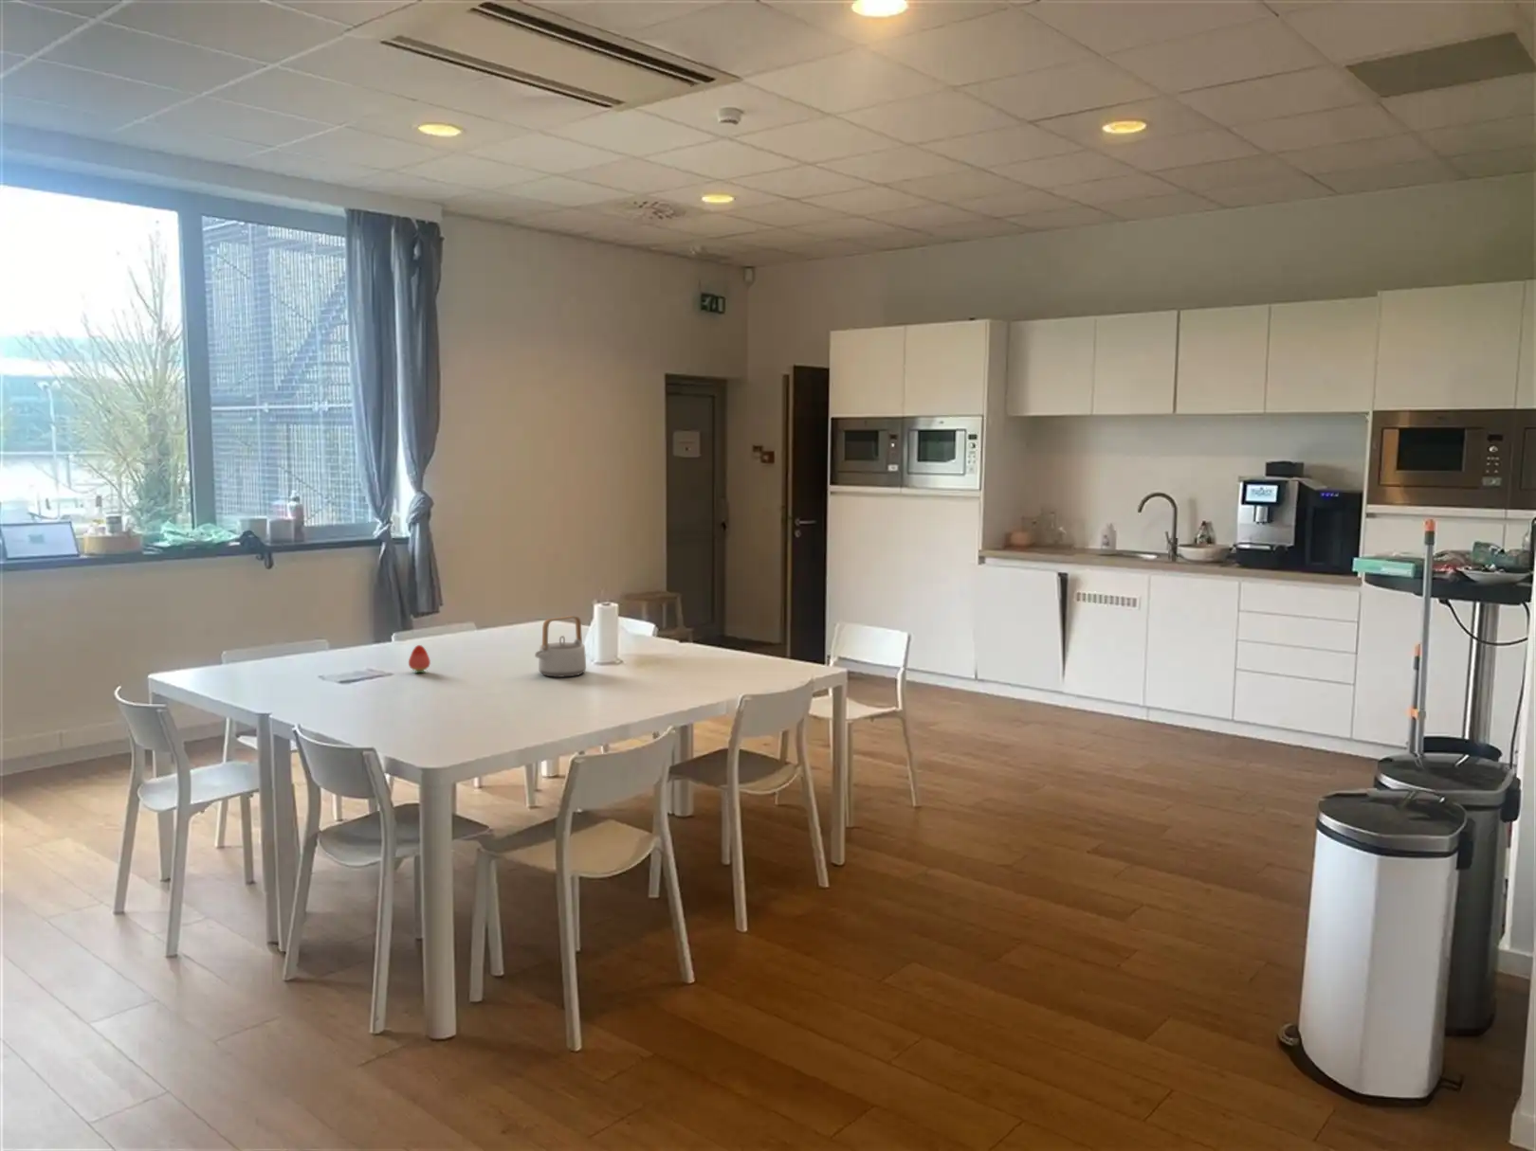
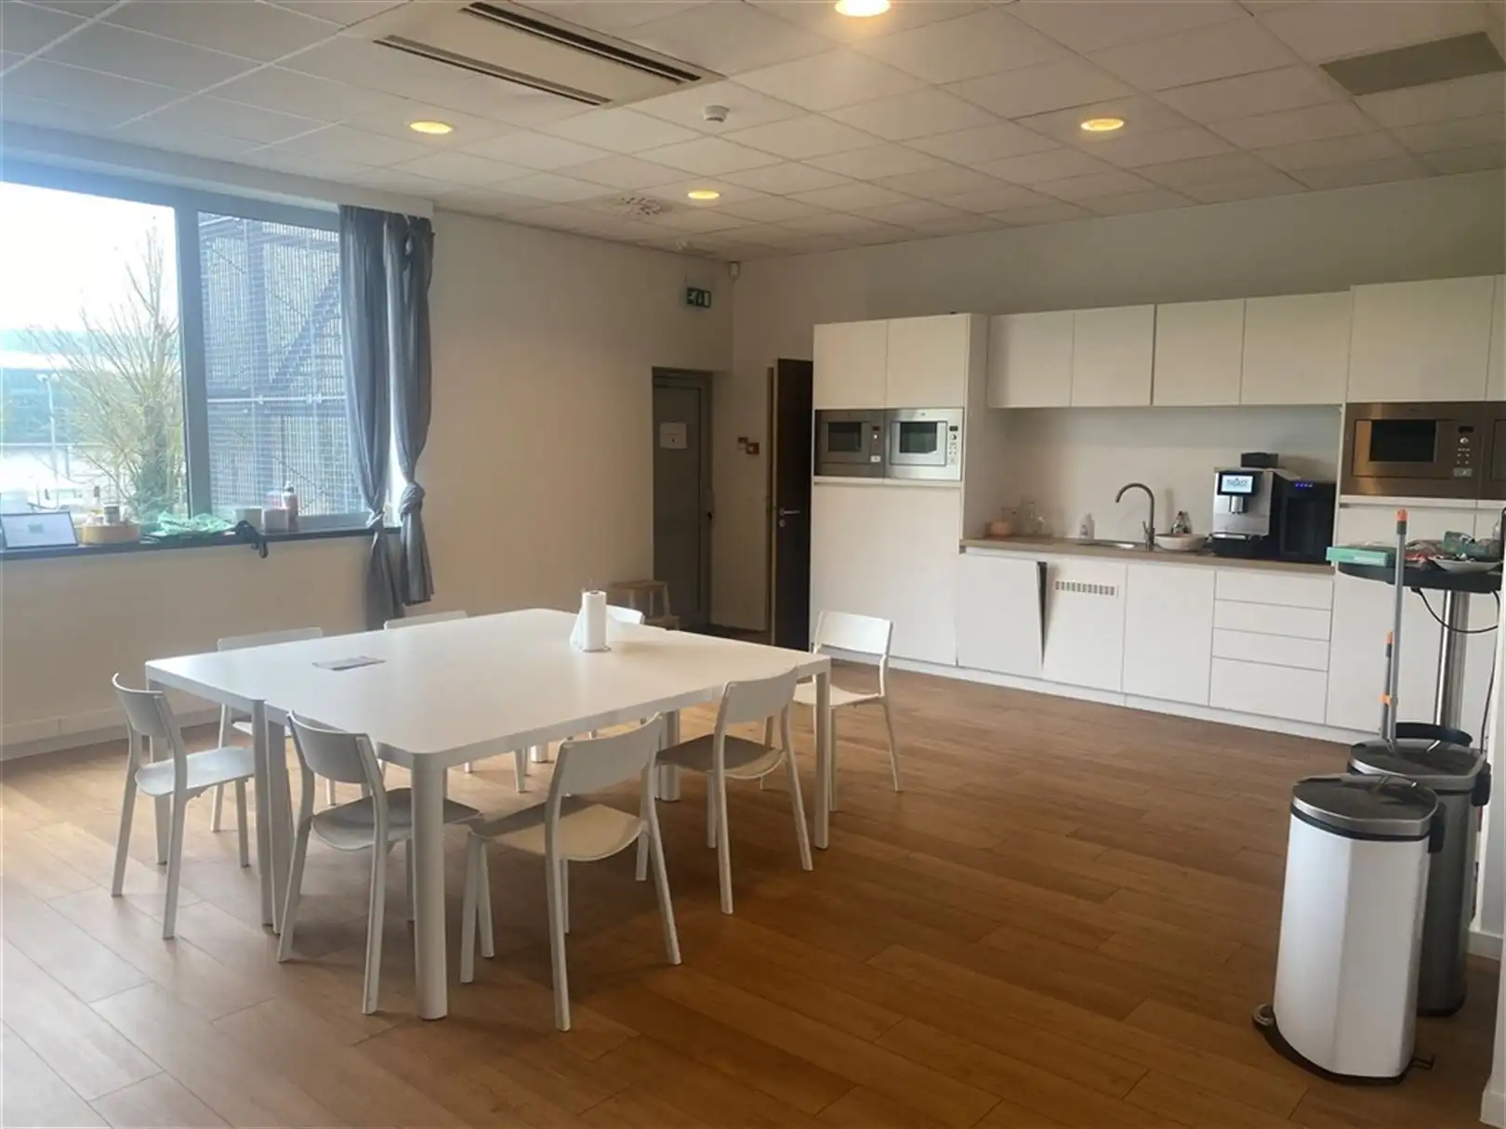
- teapot [533,615,587,678]
- fruit [408,644,432,673]
